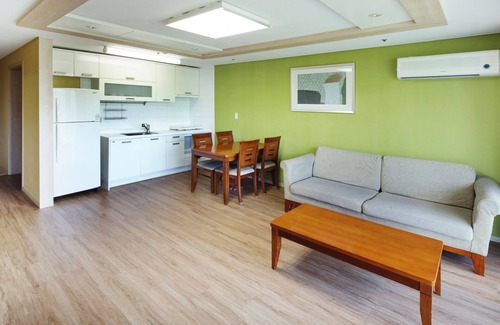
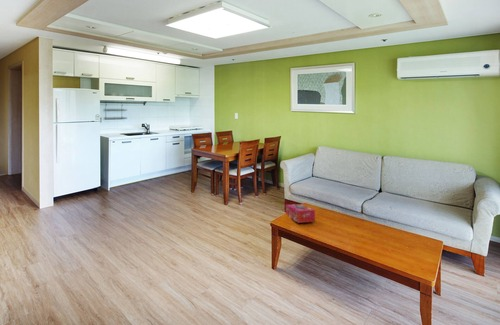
+ tissue box [285,203,316,224]
